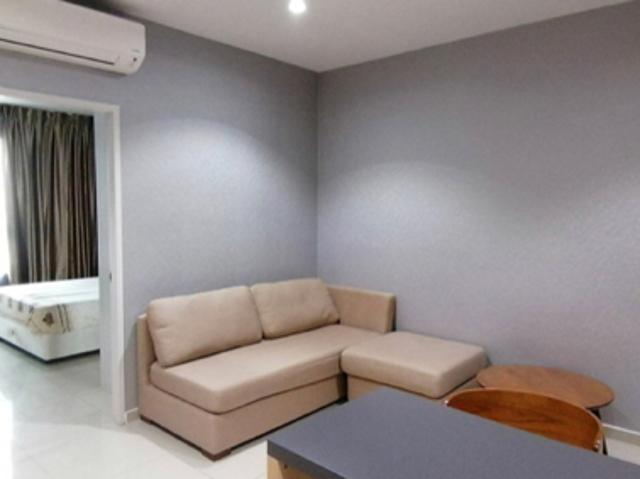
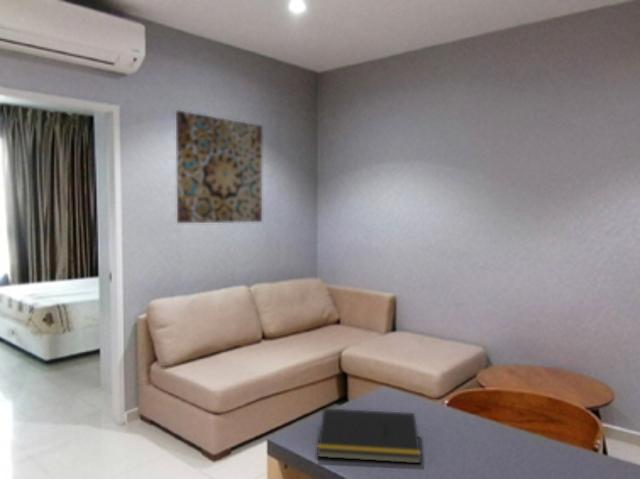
+ wall art [175,110,263,224]
+ notepad [316,407,422,464]
